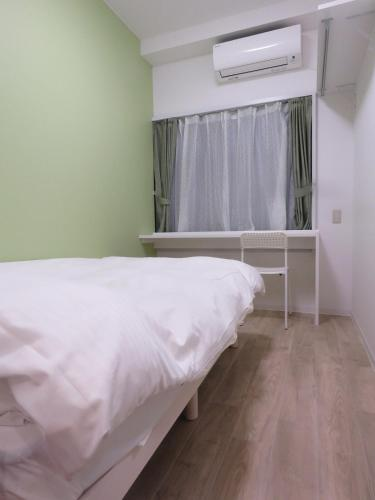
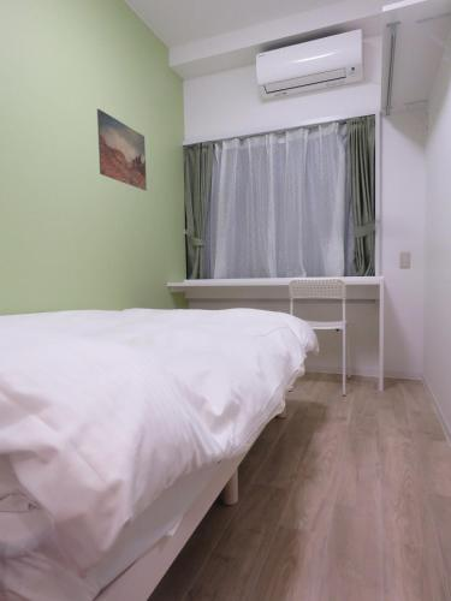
+ wall art [96,108,148,191]
